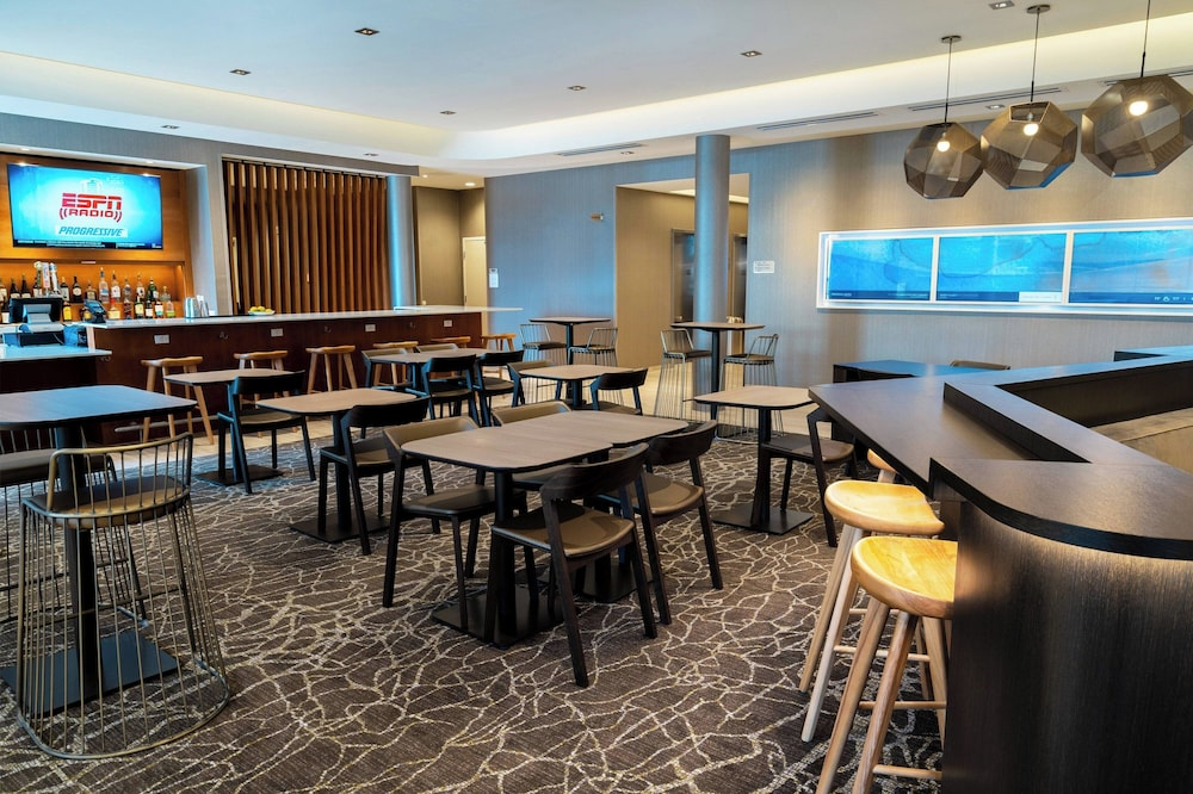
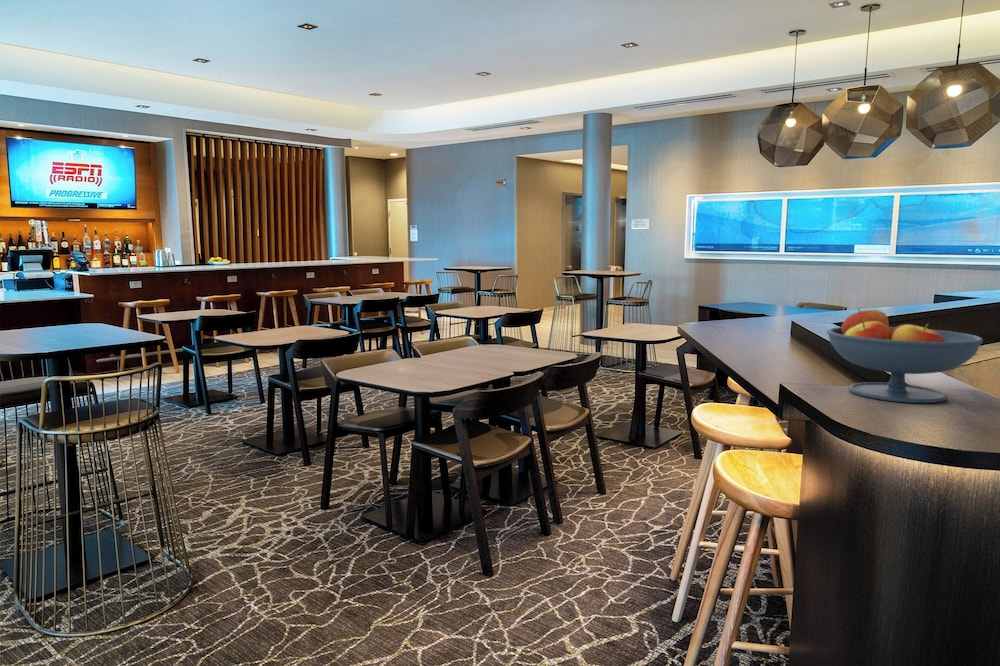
+ fruit bowl [825,307,984,404]
